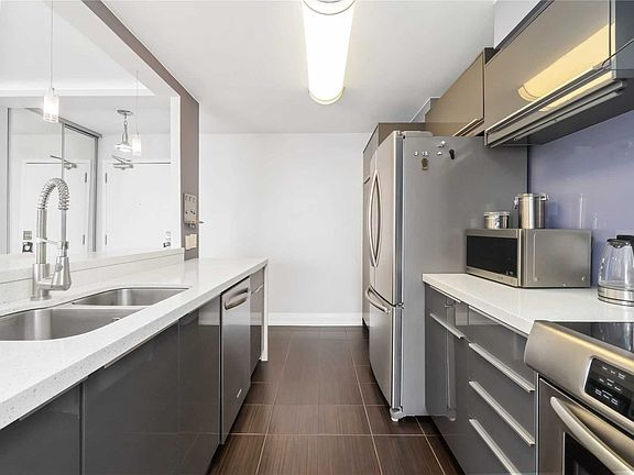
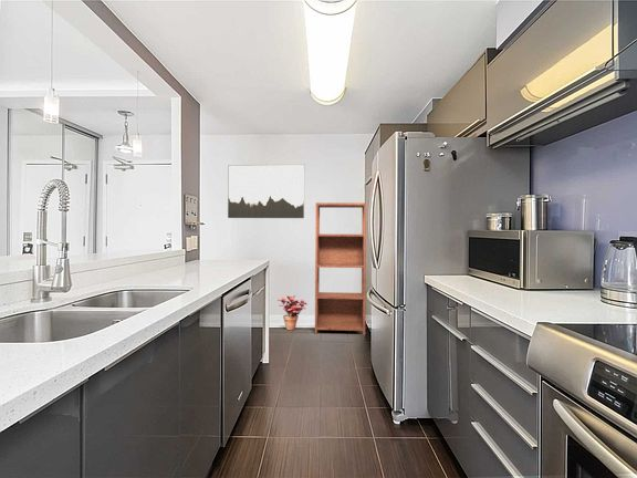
+ potted plant [276,294,309,331]
+ wall art [227,164,305,219]
+ shelving unit [314,201,367,336]
